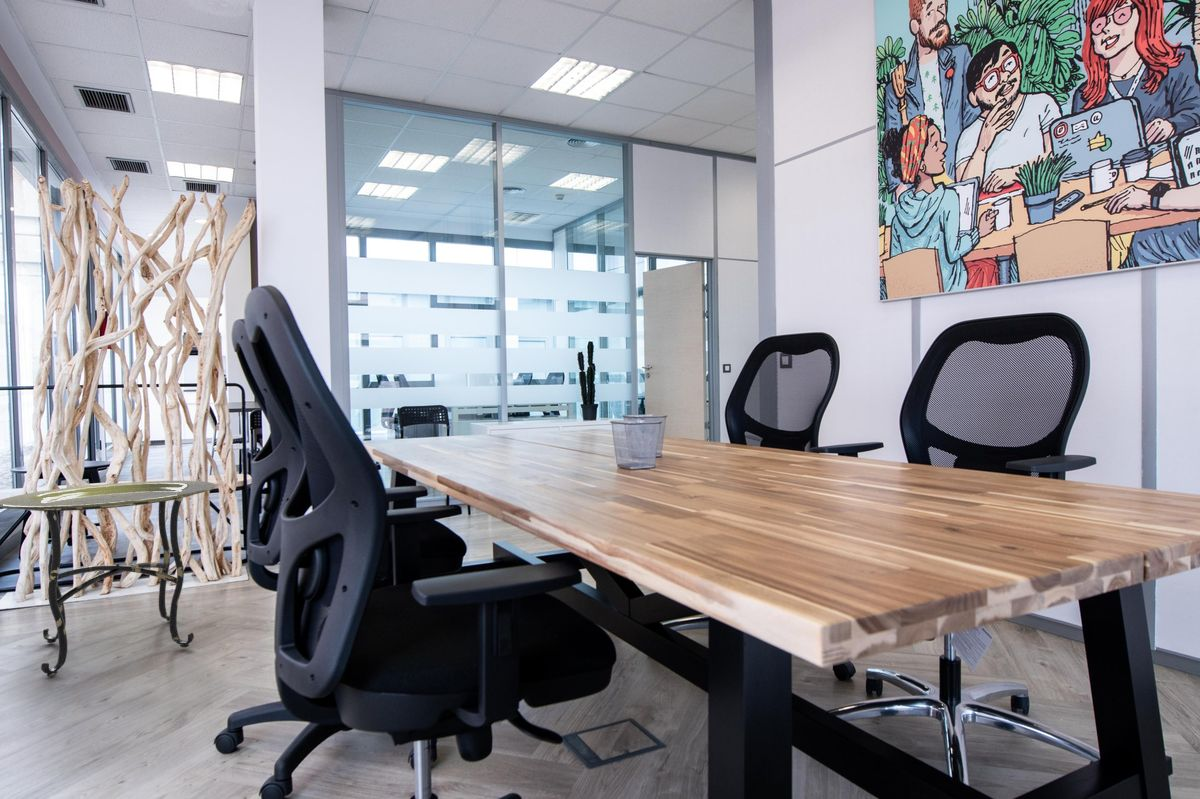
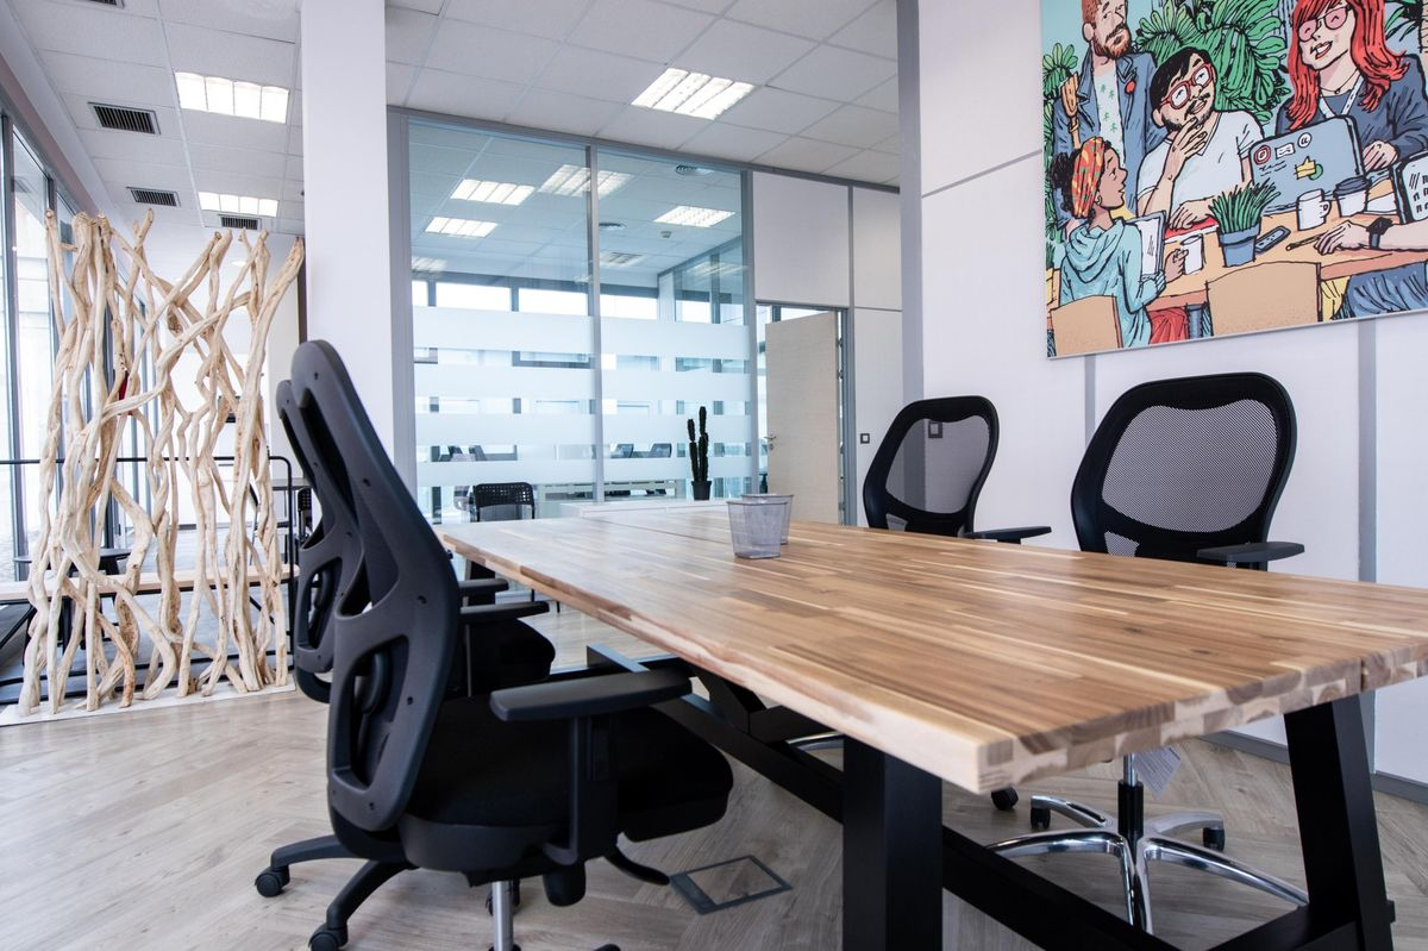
- side table [0,480,217,677]
